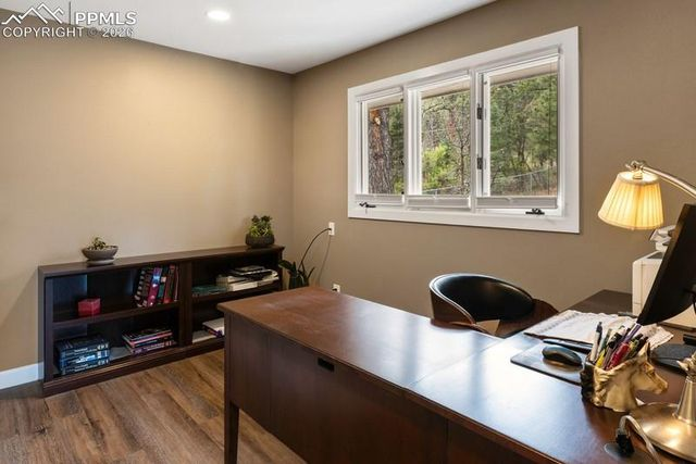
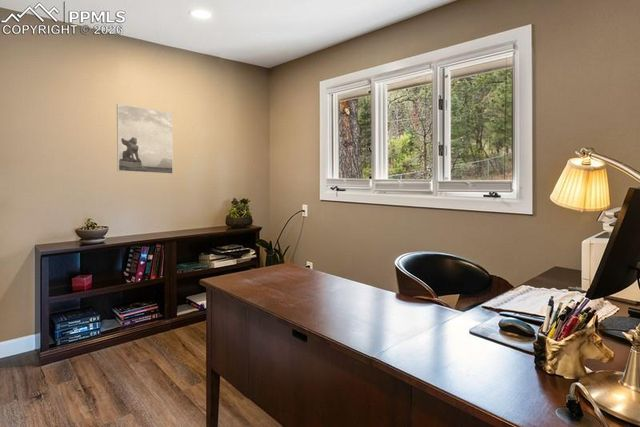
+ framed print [116,103,174,175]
